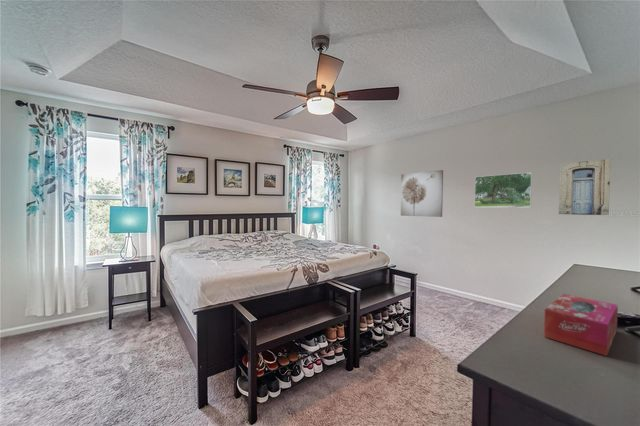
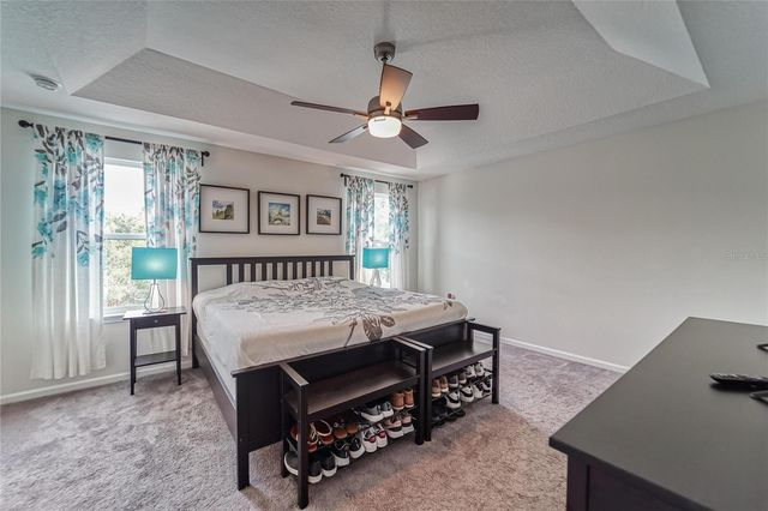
- wall art [400,169,444,218]
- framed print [473,171,533,209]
- wall art [558,158,612,216]
- tissue box [543,293,619,357]
